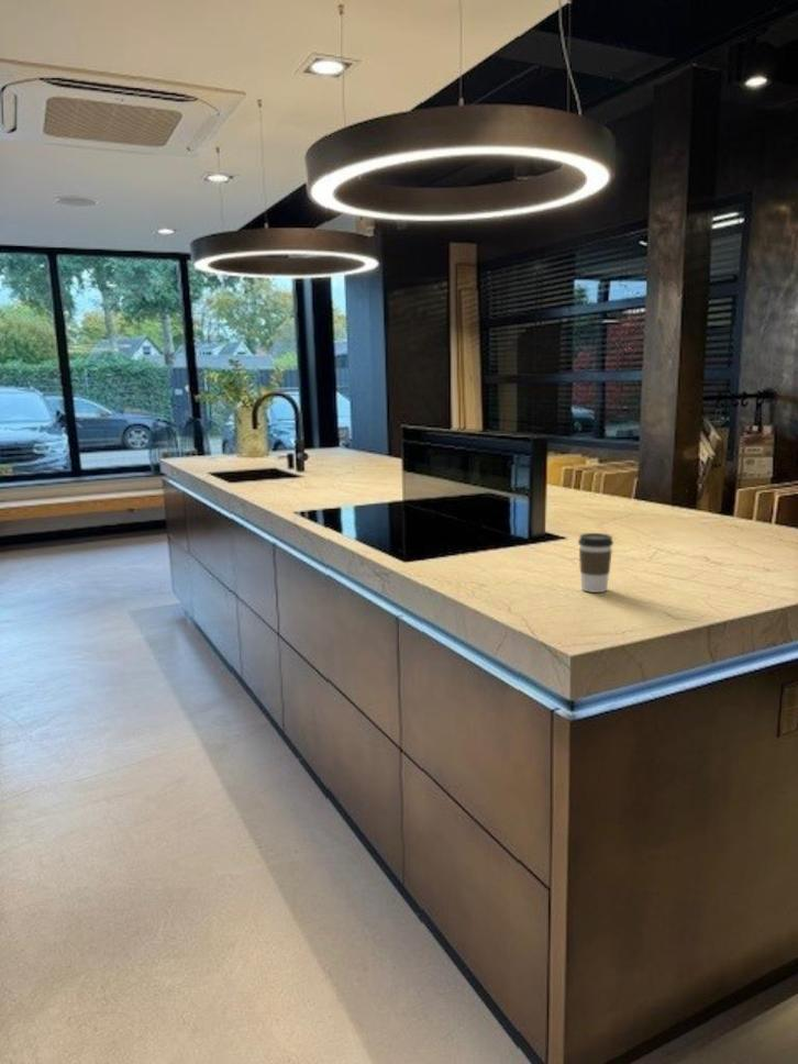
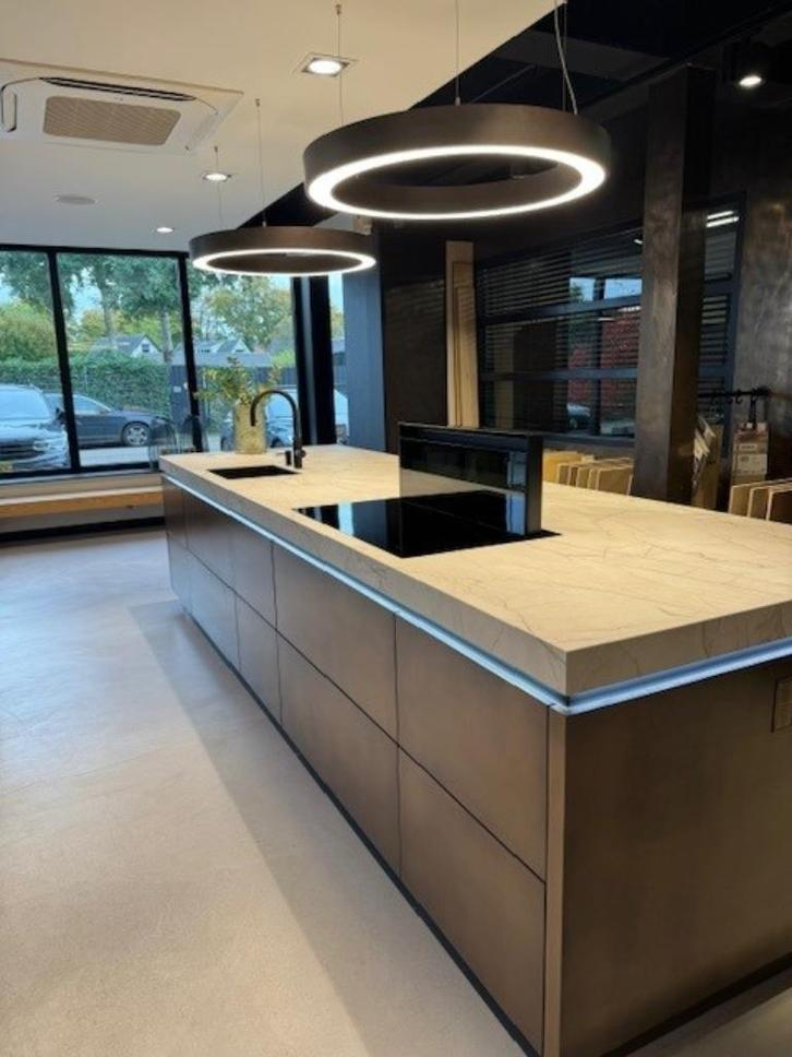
- coffee cup [577,532,614,594]
